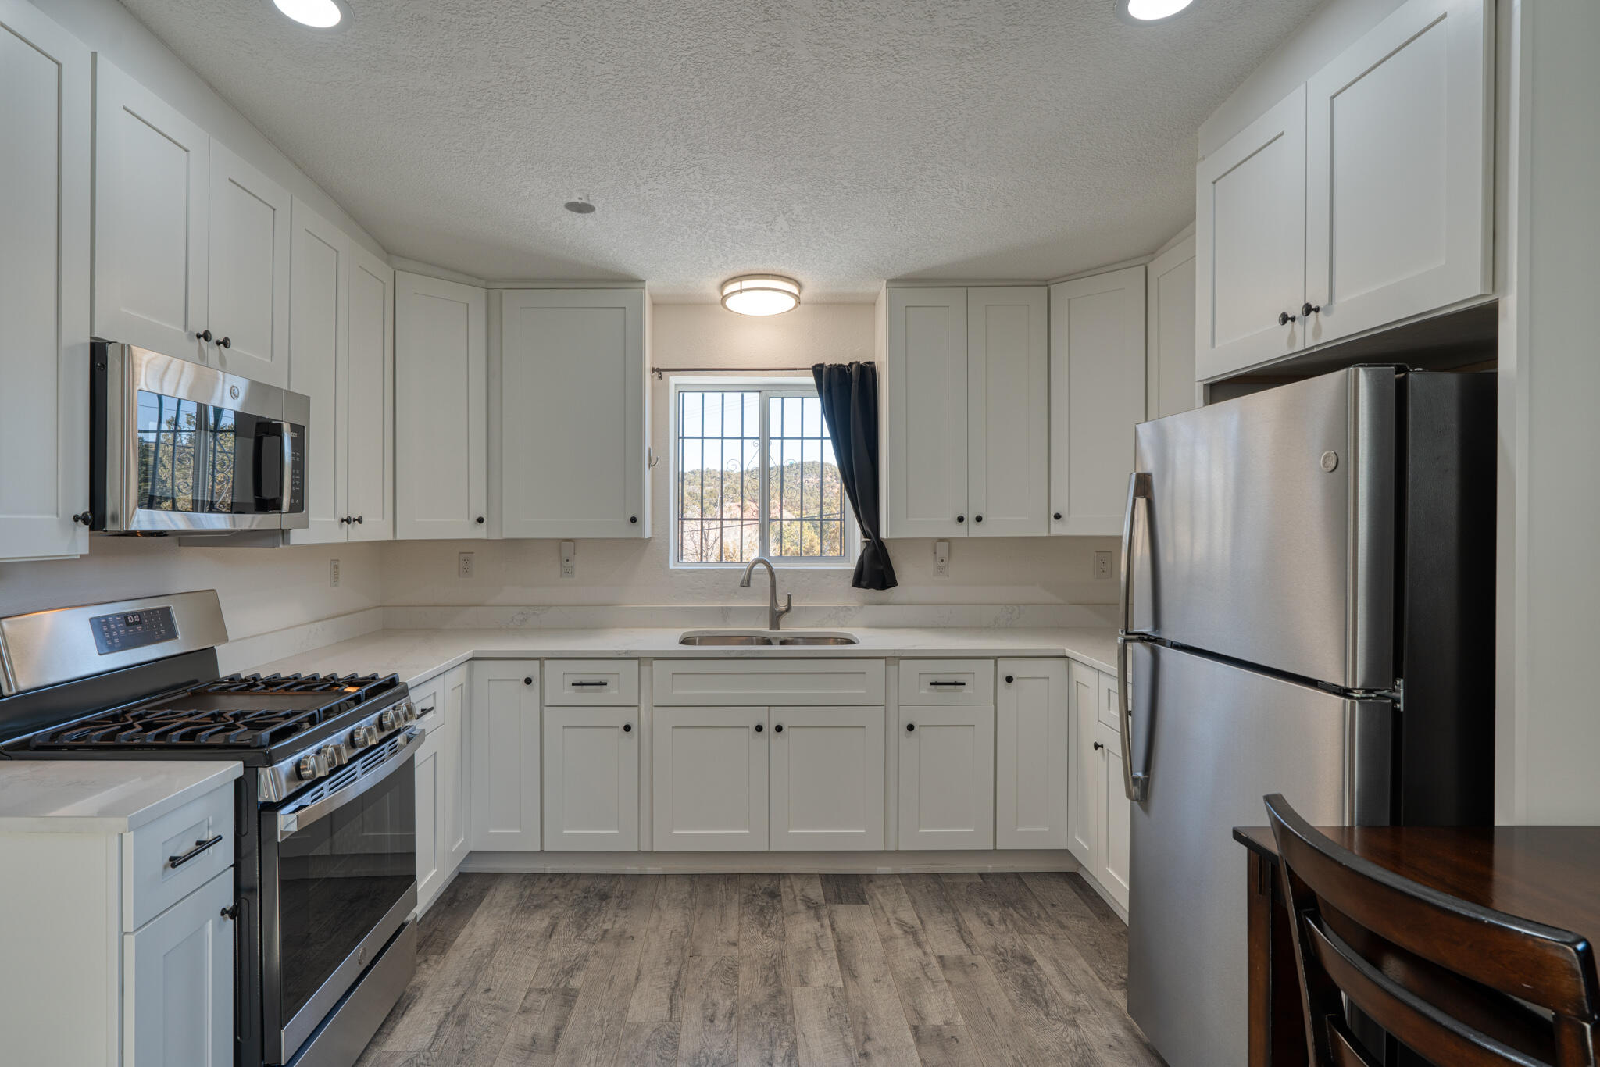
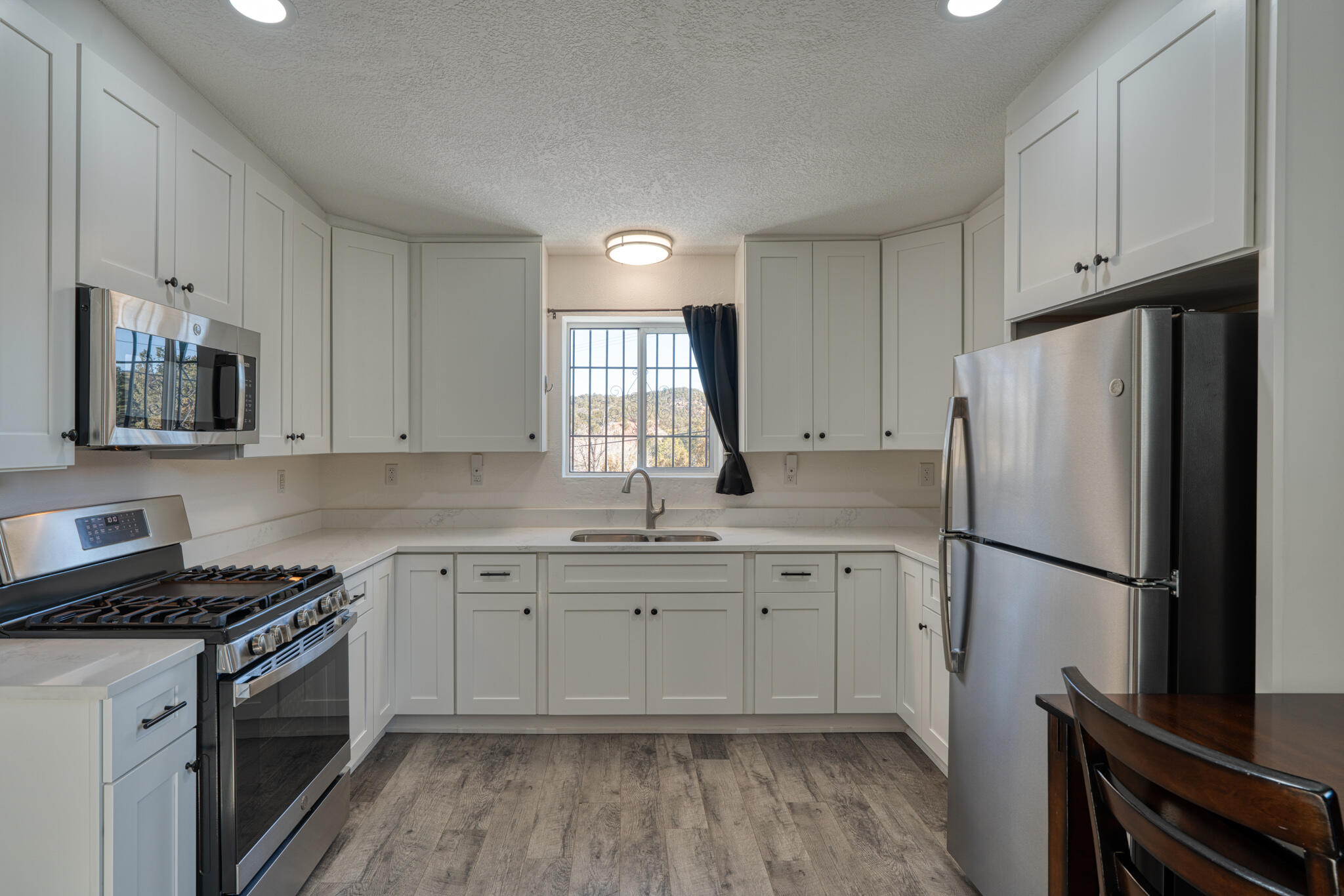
- recessed light [563,189,596,214]
